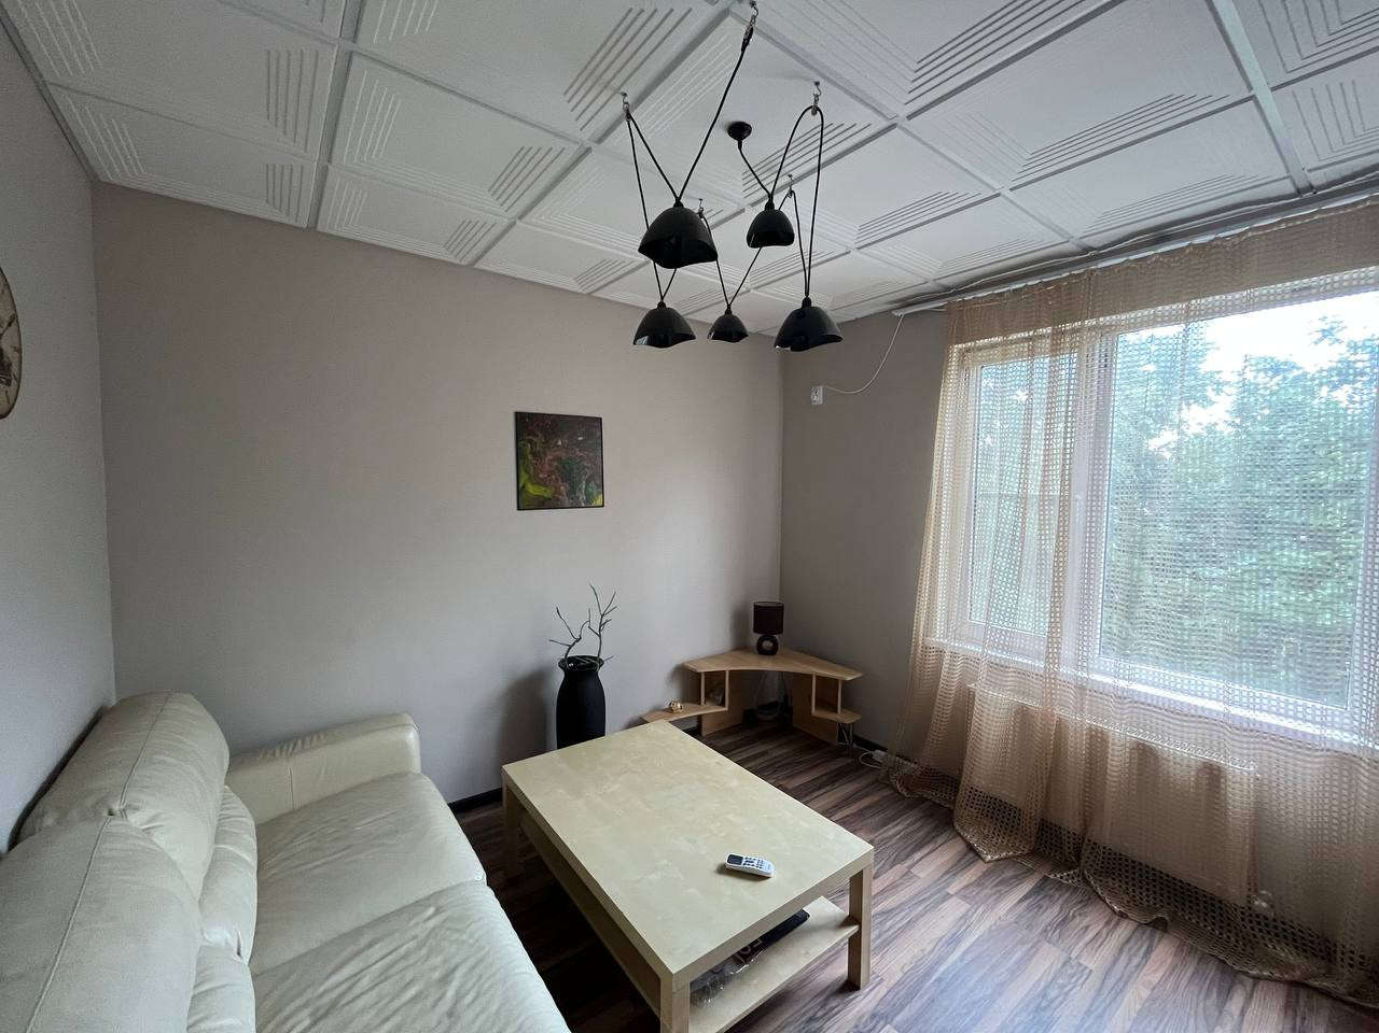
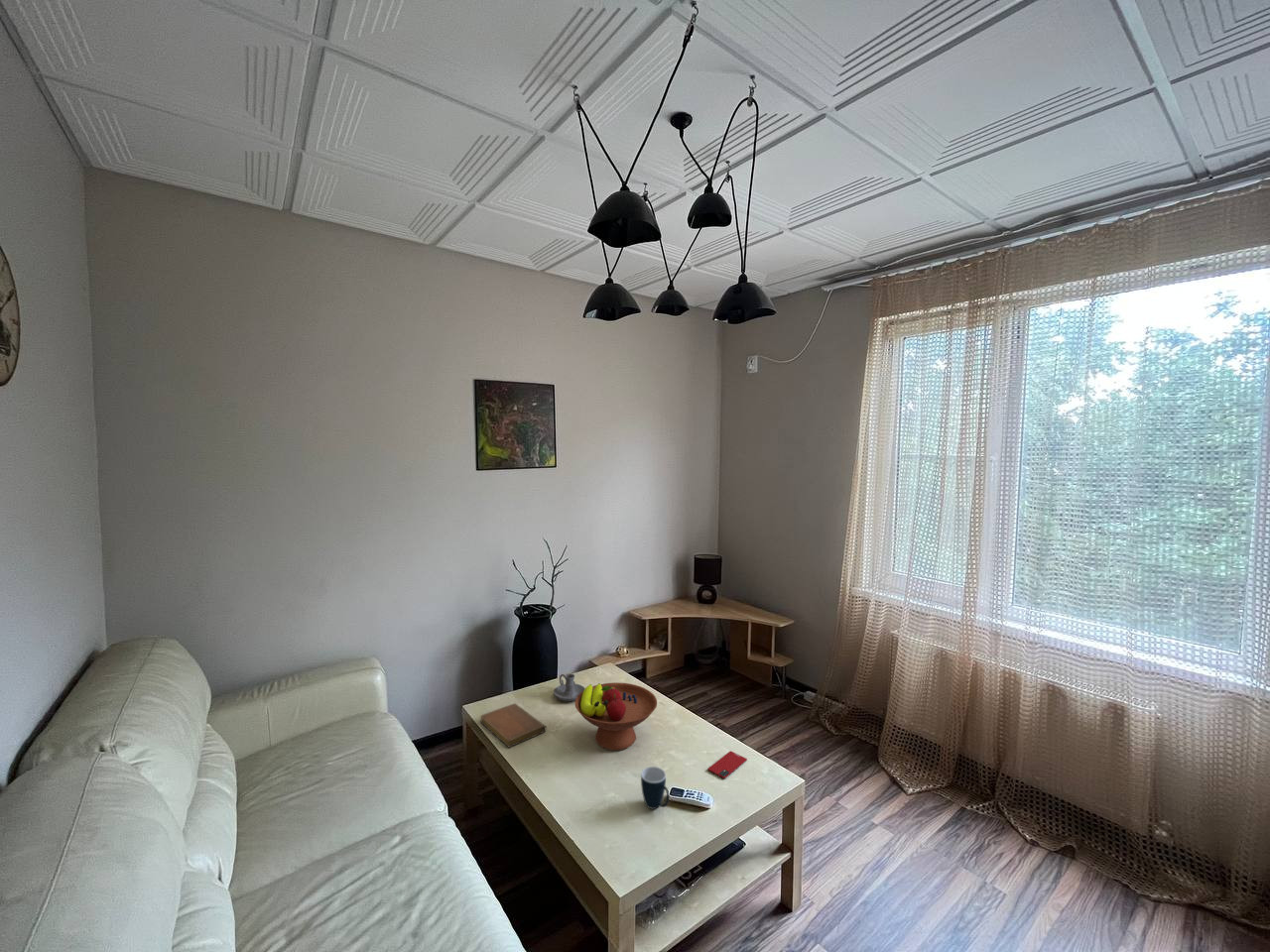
+ notebook [479,702,547,749]
+ mug [640,766,670,810]
+ smartphone [706,750,748,779]
+ candle holder [553,672,585,702]
+ fruit bowl [574,681,658,752]
